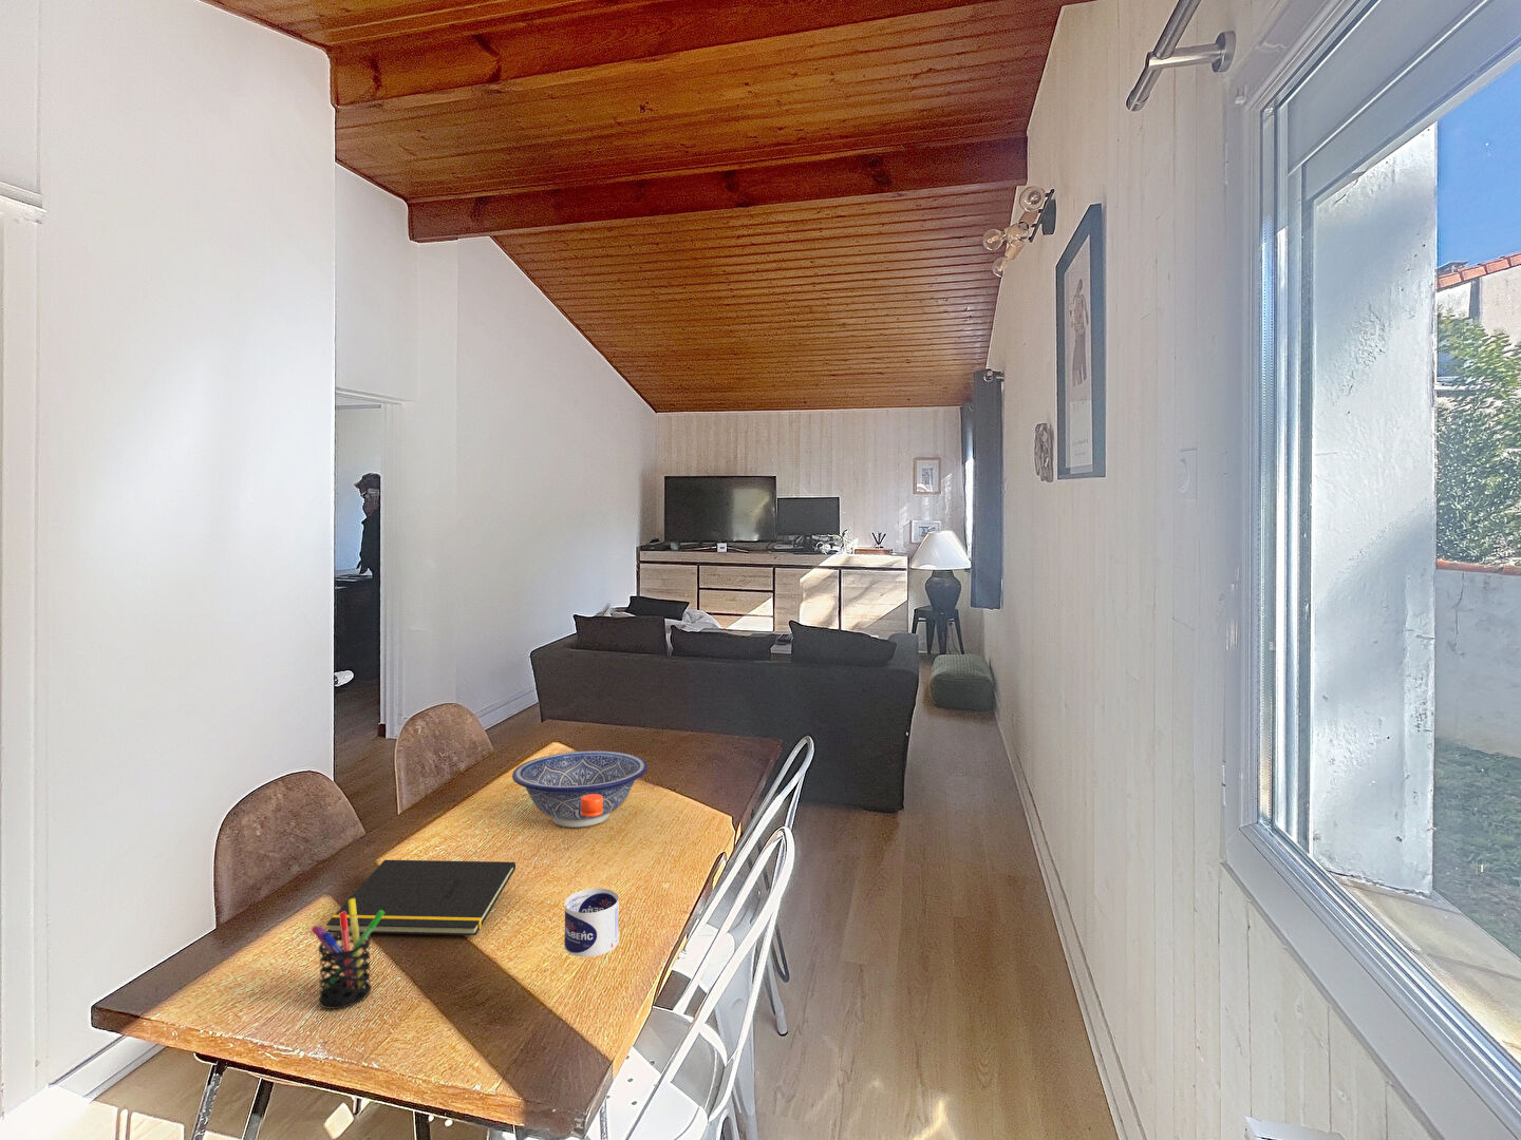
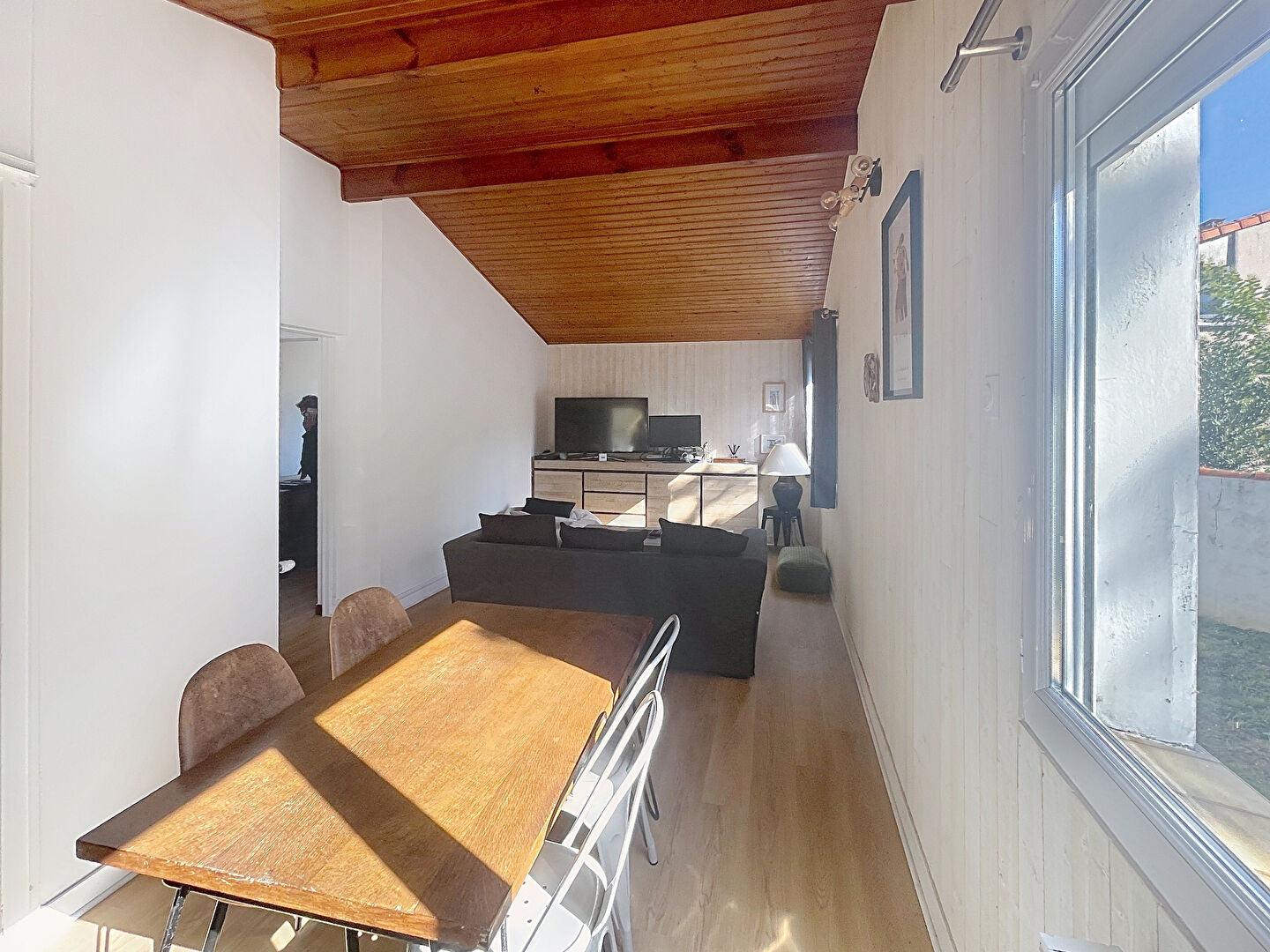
- pen holder [310,898,384,1011]
- decorative bowl [511,750,649,829]
- water bottle [563,794,620,958]
- notepad [326,860,516,936]
